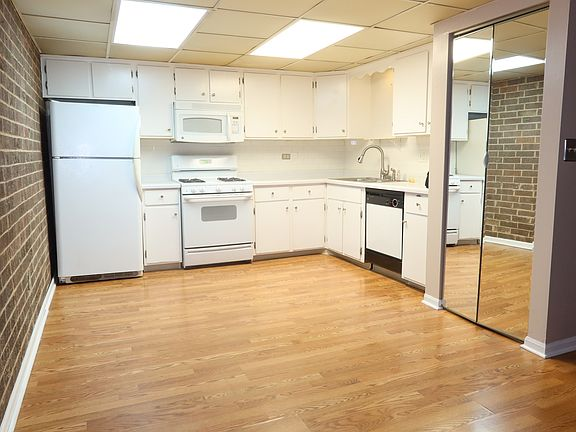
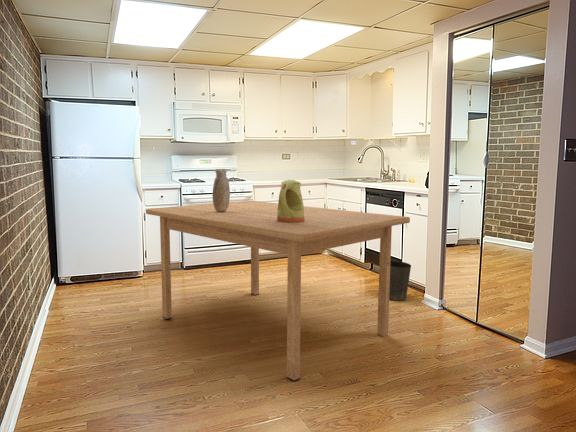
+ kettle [277,179,305,222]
+ table [145,200,411,382]
+ vase [212,168,231,212]
+ waste basket [389,260,412,302]
